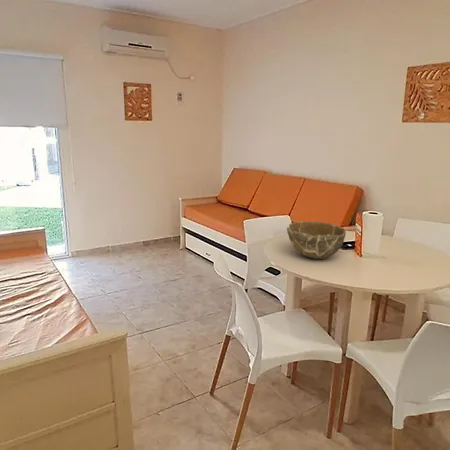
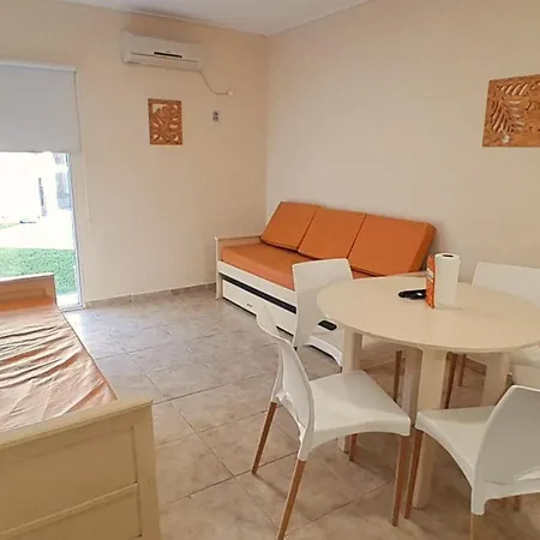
- bowl [286,220,347,260]
